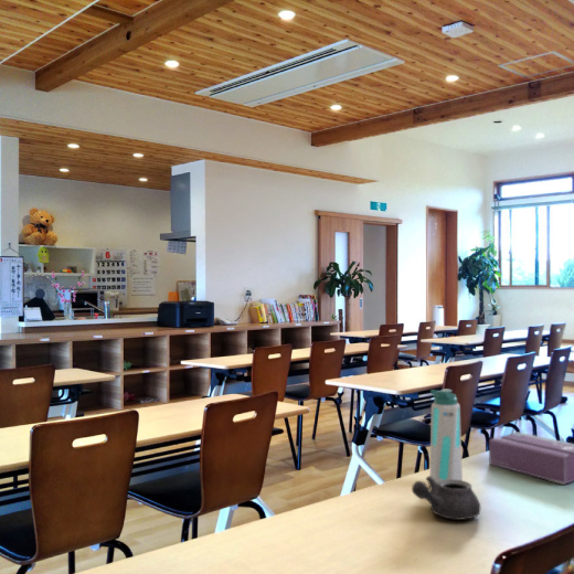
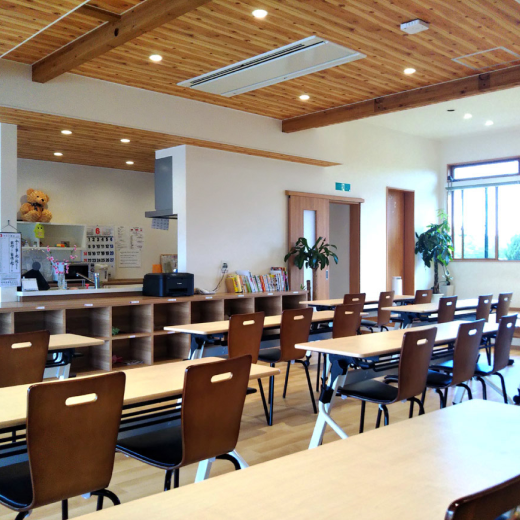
- water bottle [429,389,464,483]
- teapot [411,475,481,521]
- tissue box [488,431,574,486]
